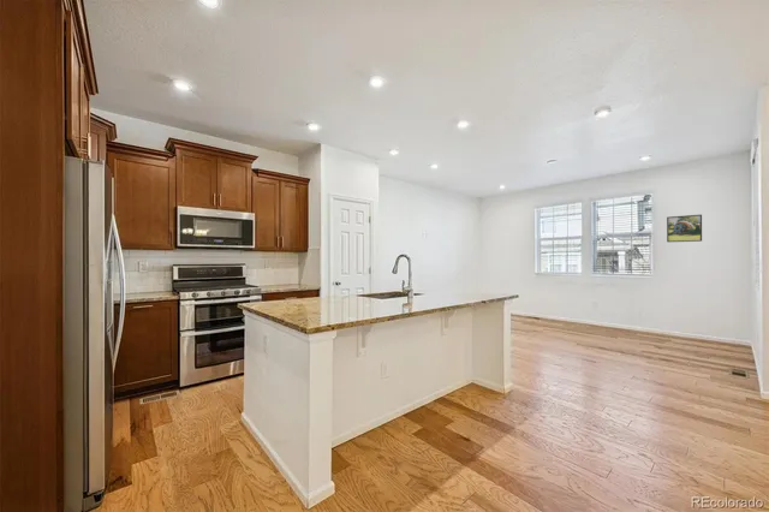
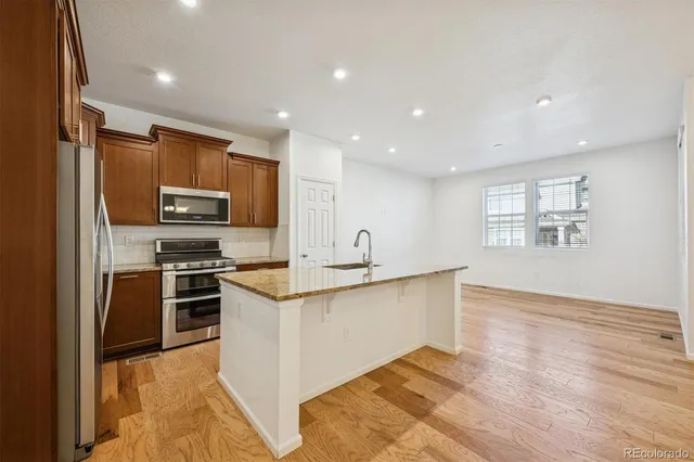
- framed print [666,214,703,243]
